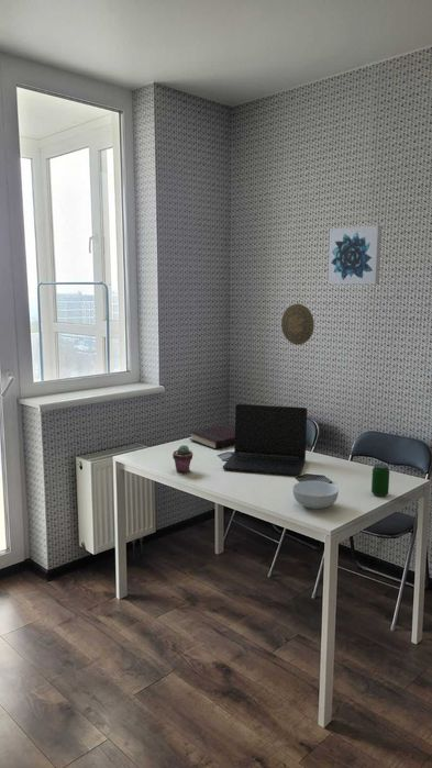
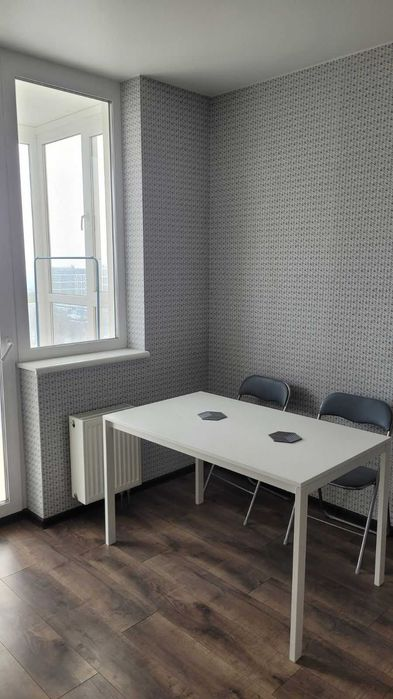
- wall art [328,224,383,286]
- decorative plate [280,303,315,346]
- laptop [222,403,308,476]
- beverage can [370,463,390,498]
- book [188,423,235,450]
- potted succulent [171,444,193,474]
- cereal bowl [291,480,340,510]
